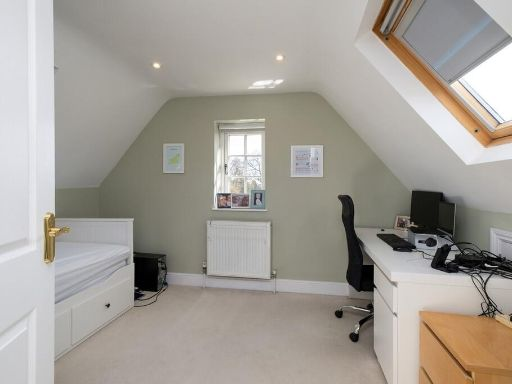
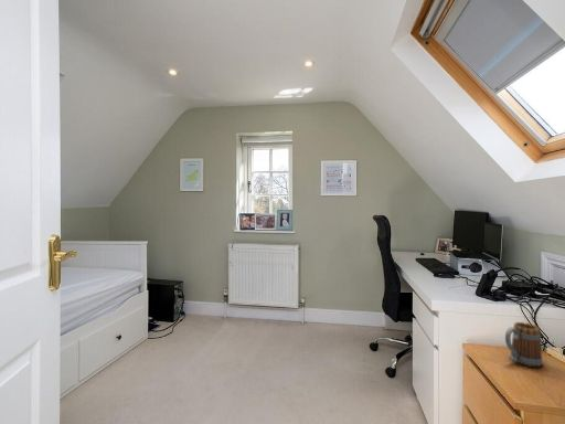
+ mug [504,321,544,368]
